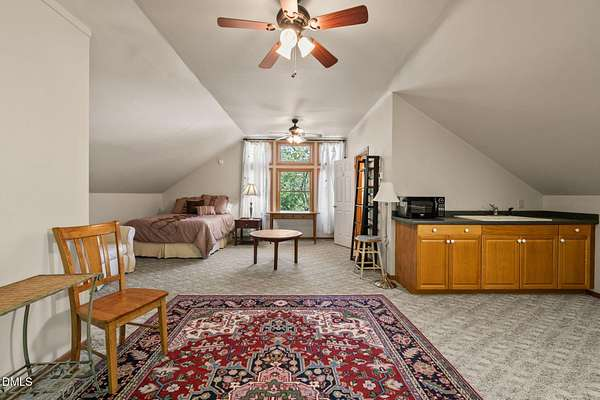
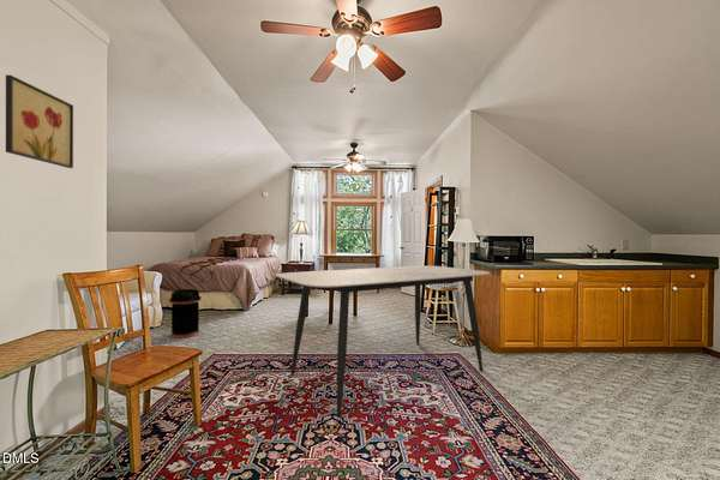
+ dining table [275,265,492,418]
+ trash can [168,288,203,338]
+ wall art [5,73,74,169]
